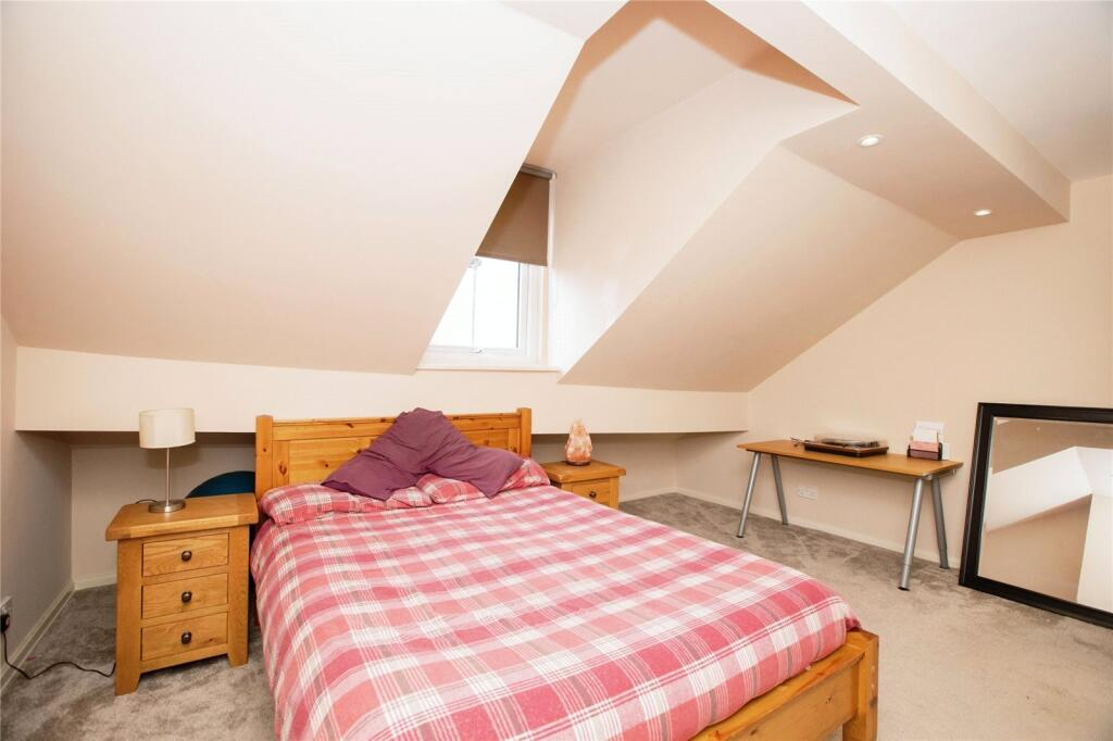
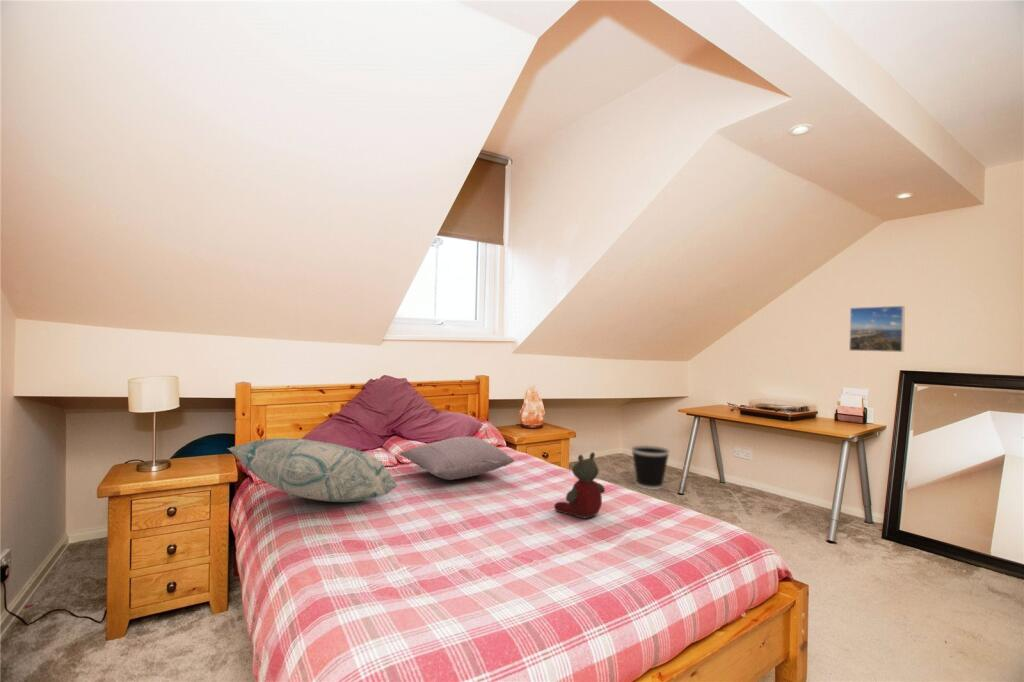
+ pillow [399,436,515,481]
+ decorative pillow [226,437,399,503]
+ wastebasket [630,444,671,491]
+ stuffed bear [553,451,606,520]
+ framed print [848,305,906,353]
